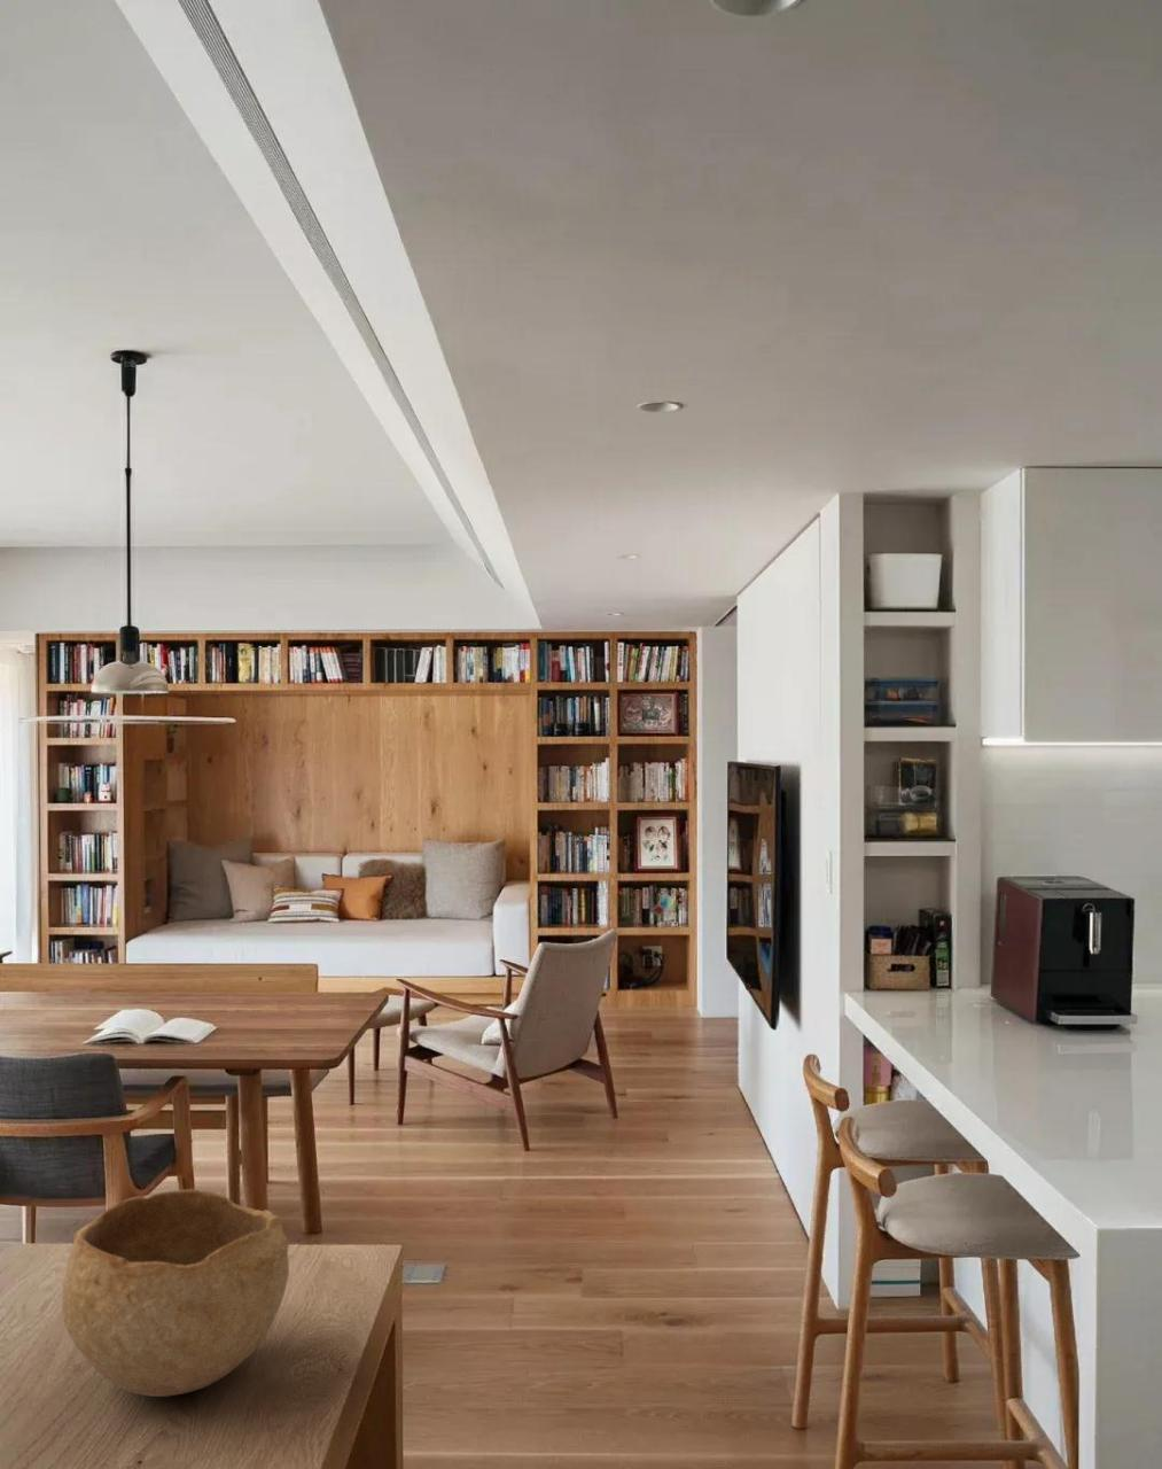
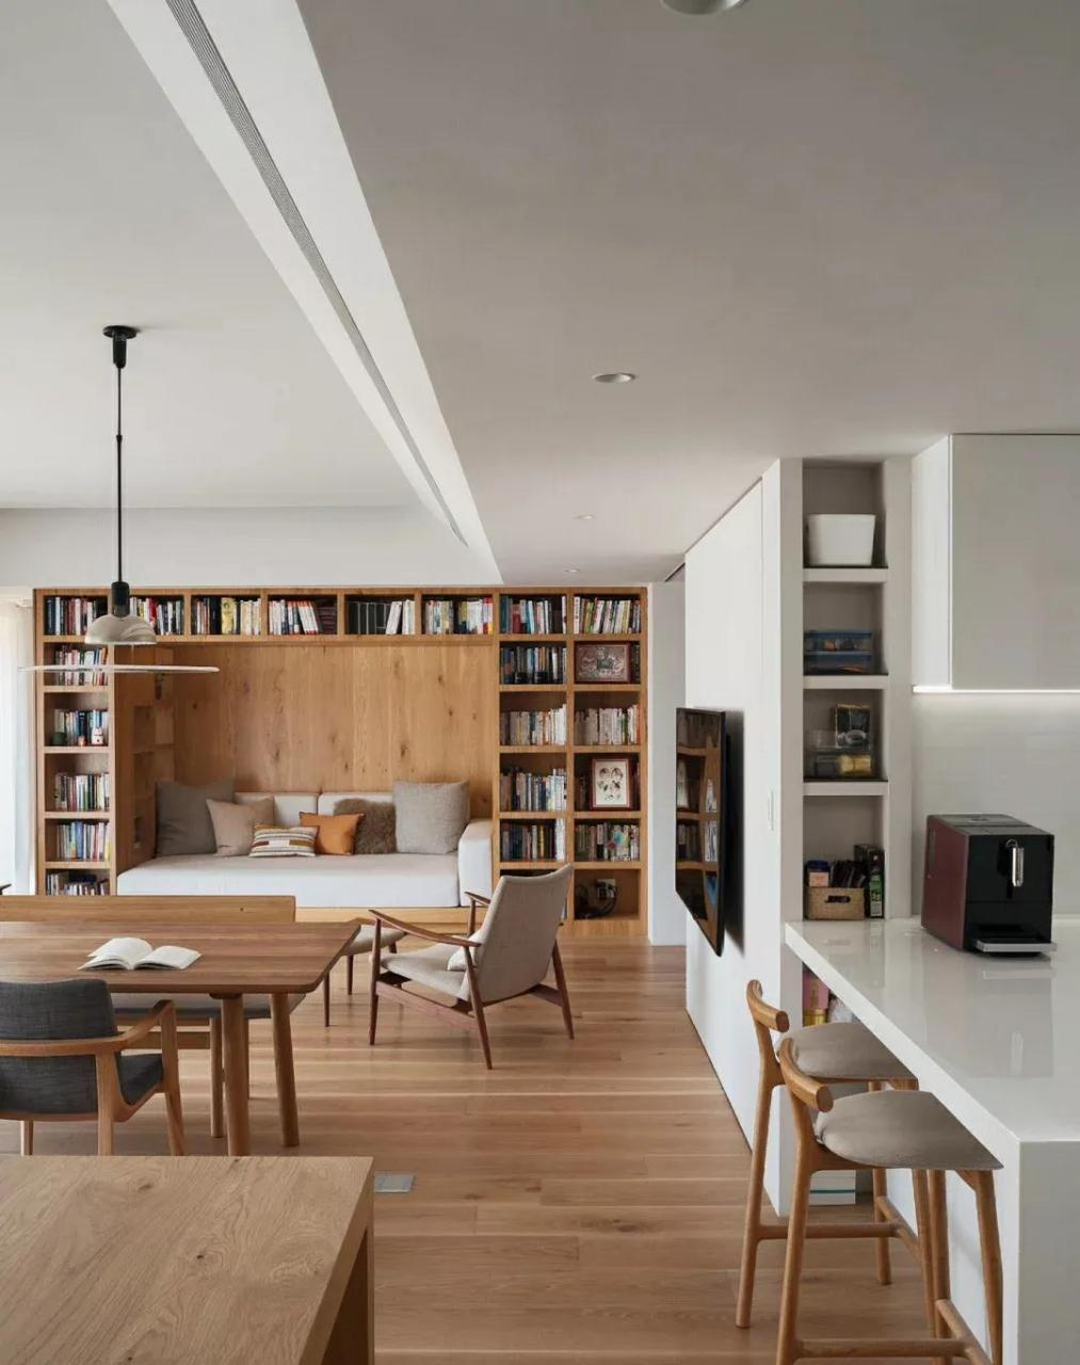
- bowl [61,1188,291,1397]
